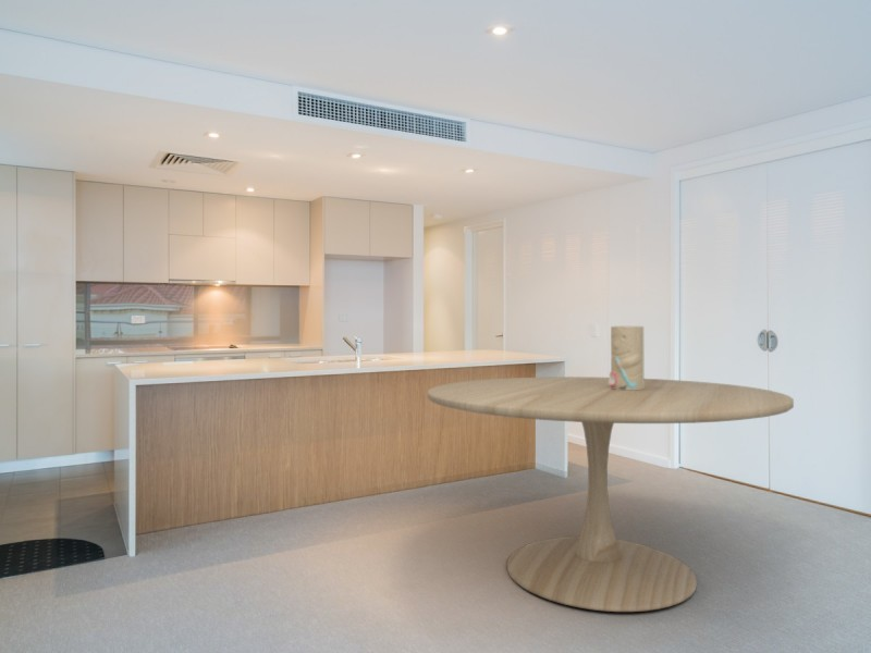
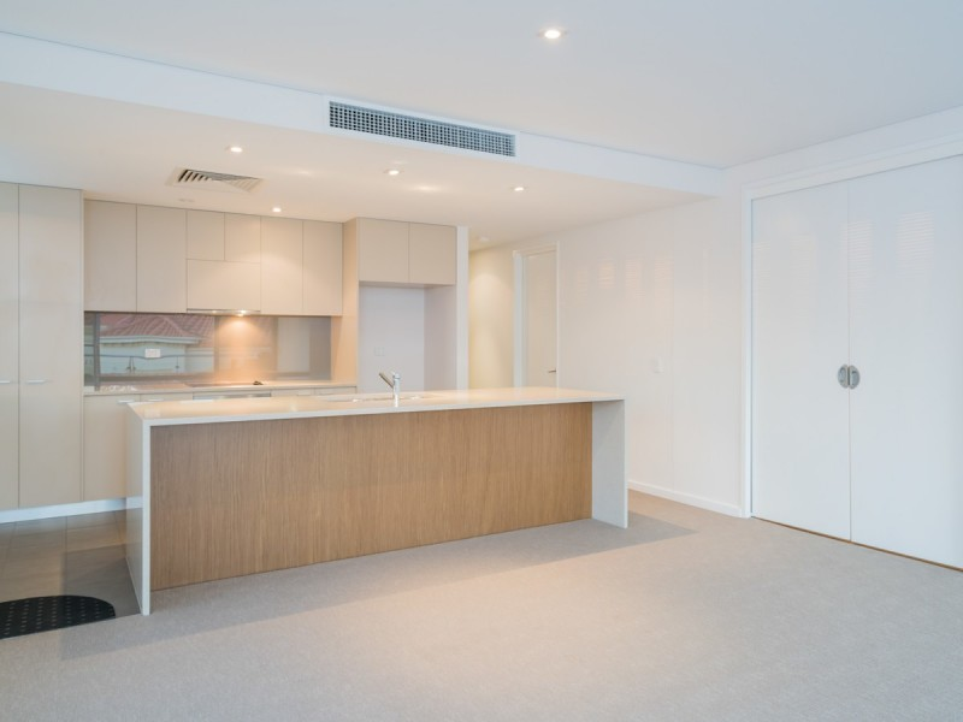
- dining table [427,375,795,613]
- vase [609,325,645,390]
